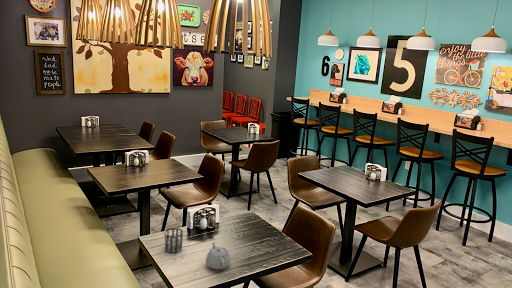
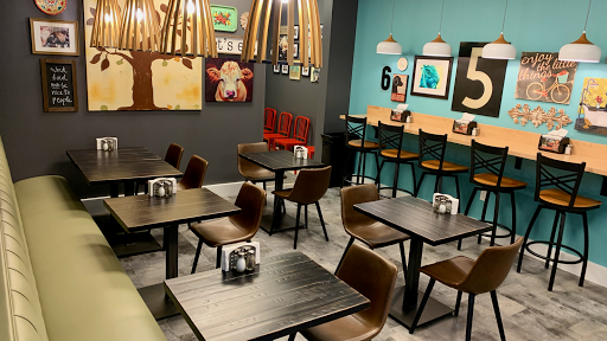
- teapot [205,241,231,271]
- cup [163,227,184,254]
